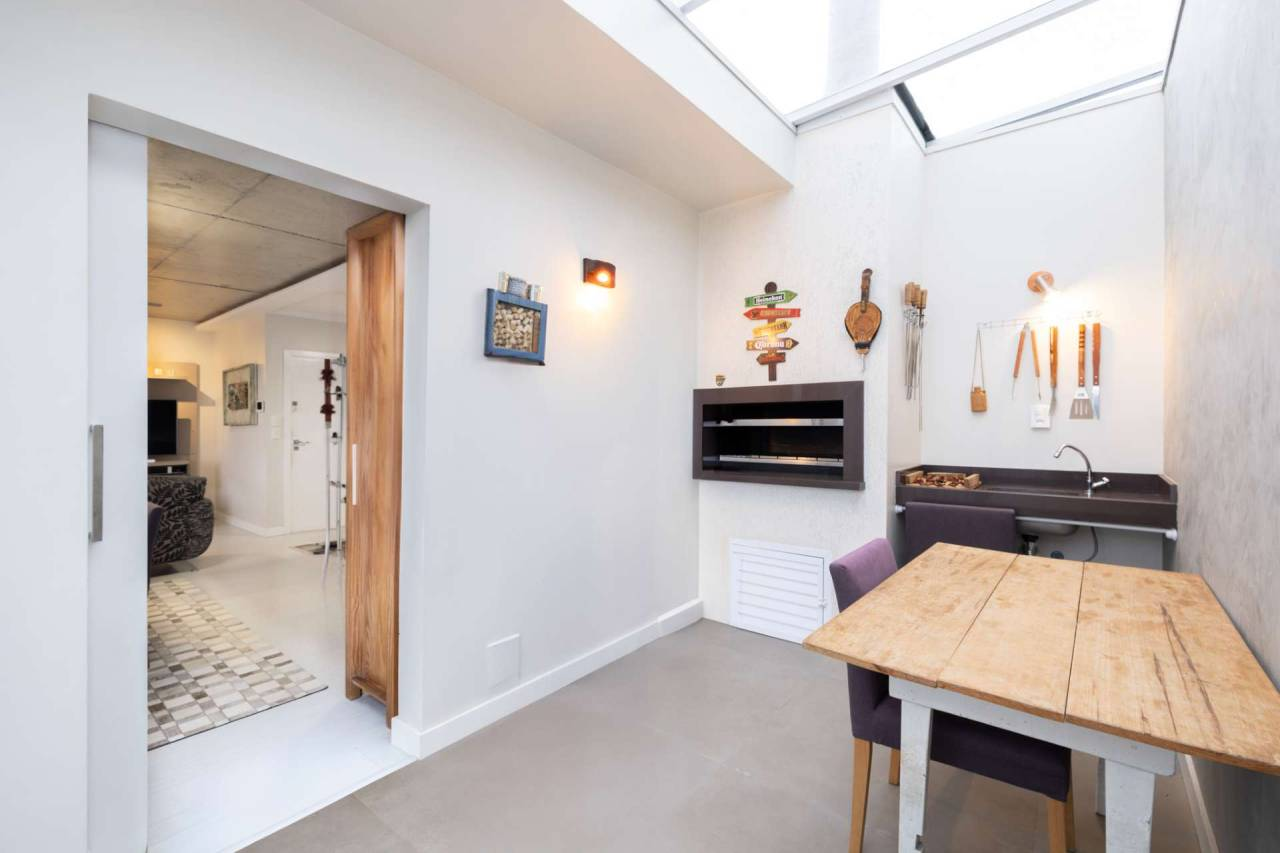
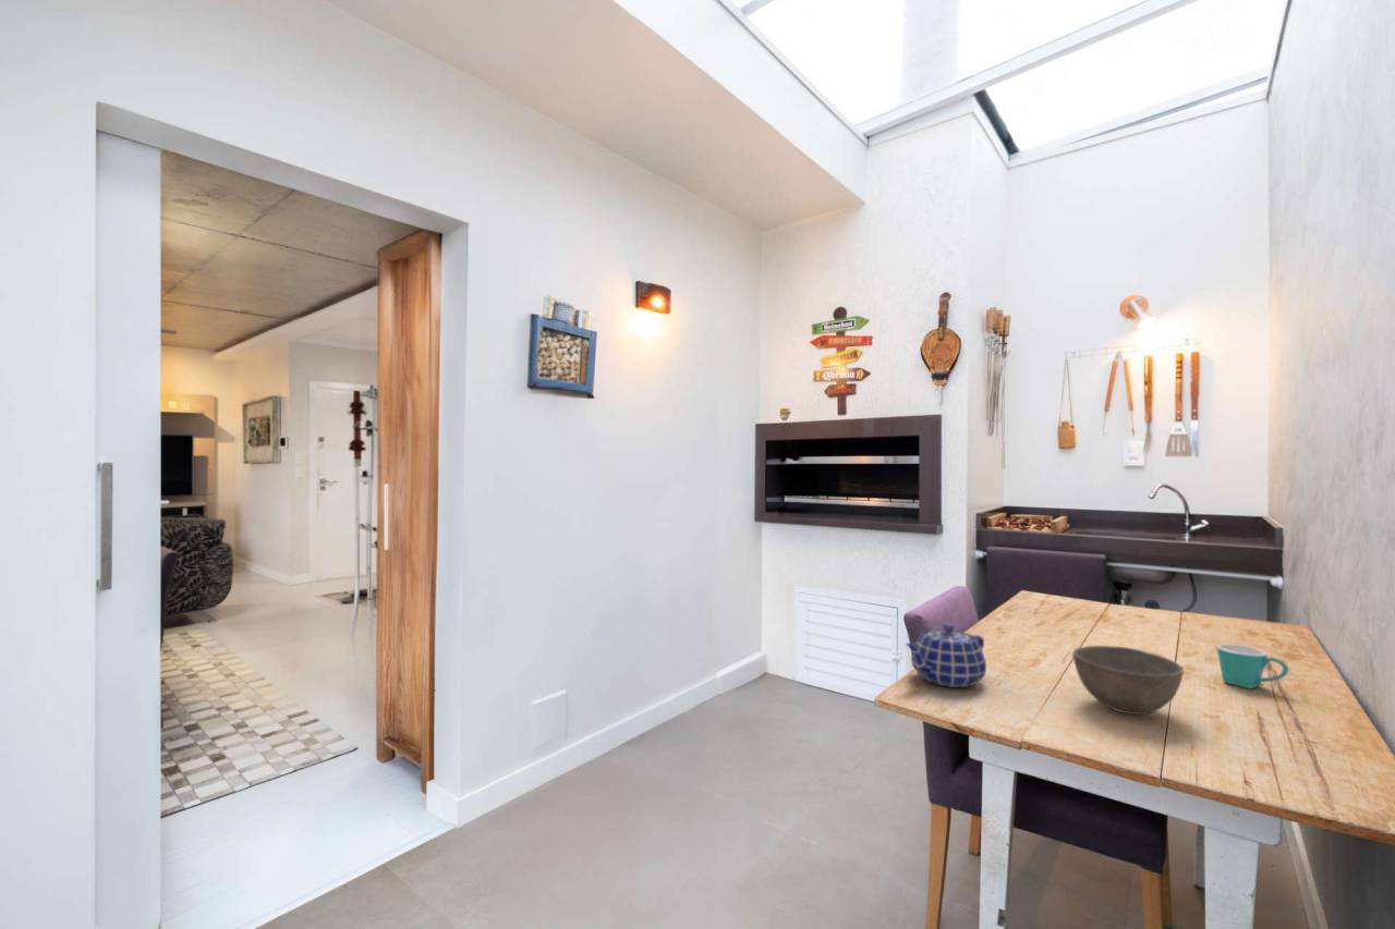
+ bowl [1071,645,1185,716]
+ teapot [905,623,987,688]
+ mug [1216,643,1289,689]
